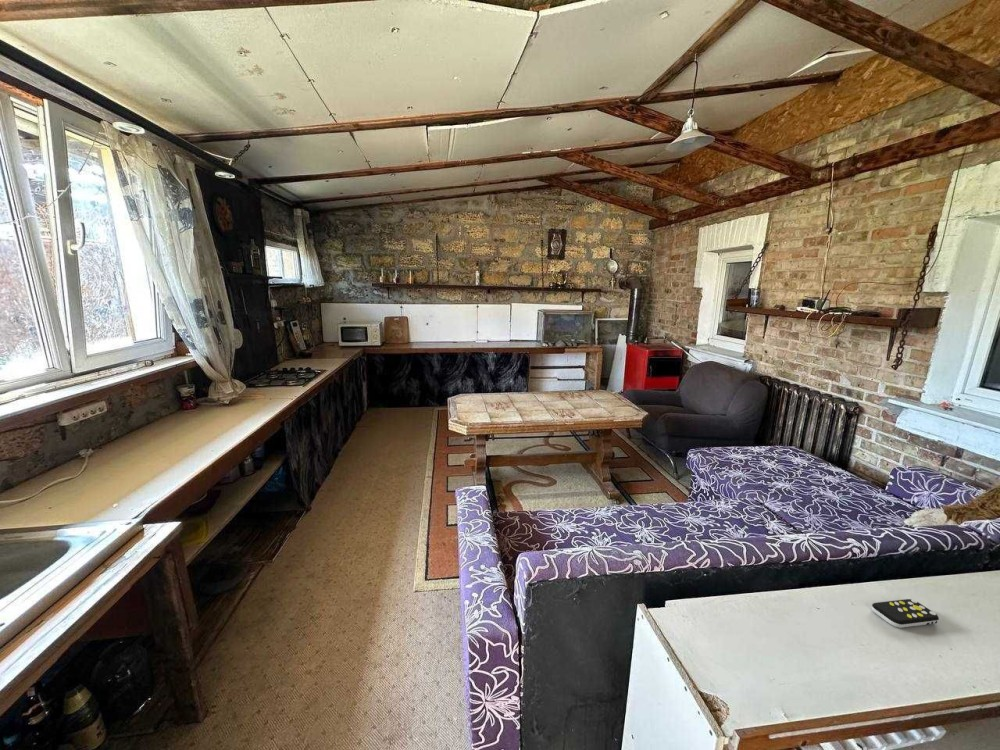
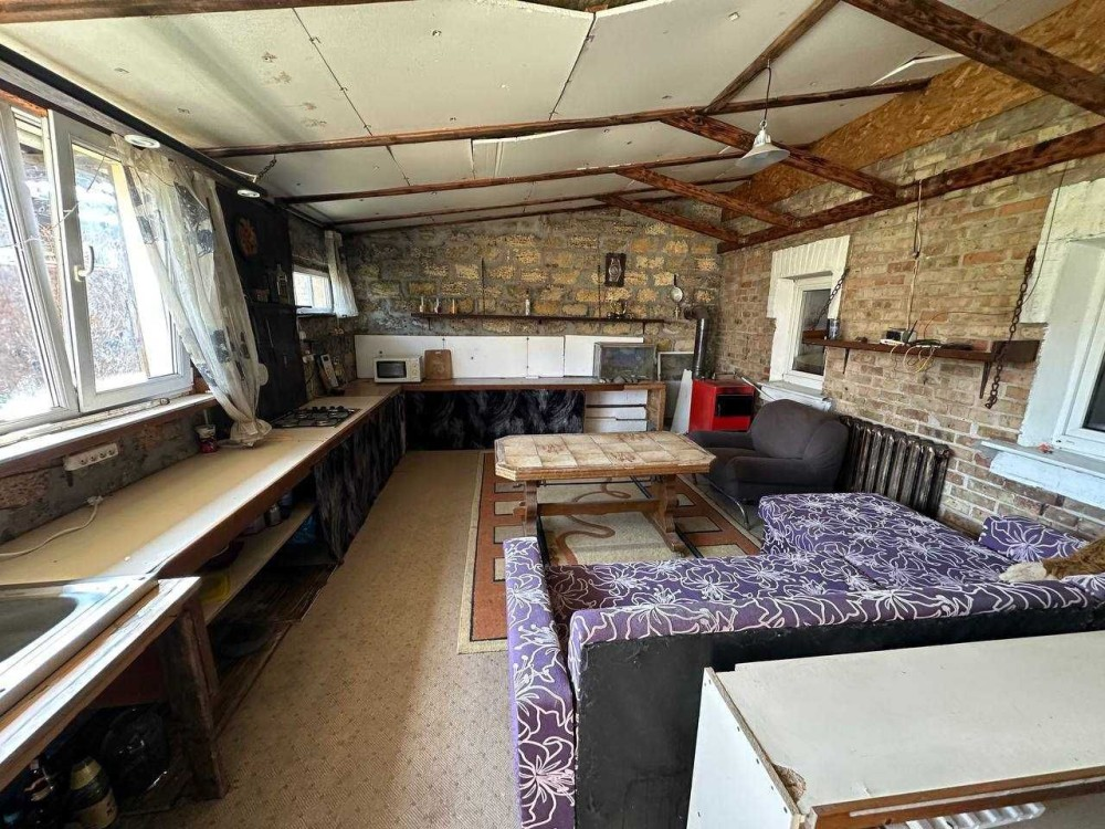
- remote control [871,598,940,629]
